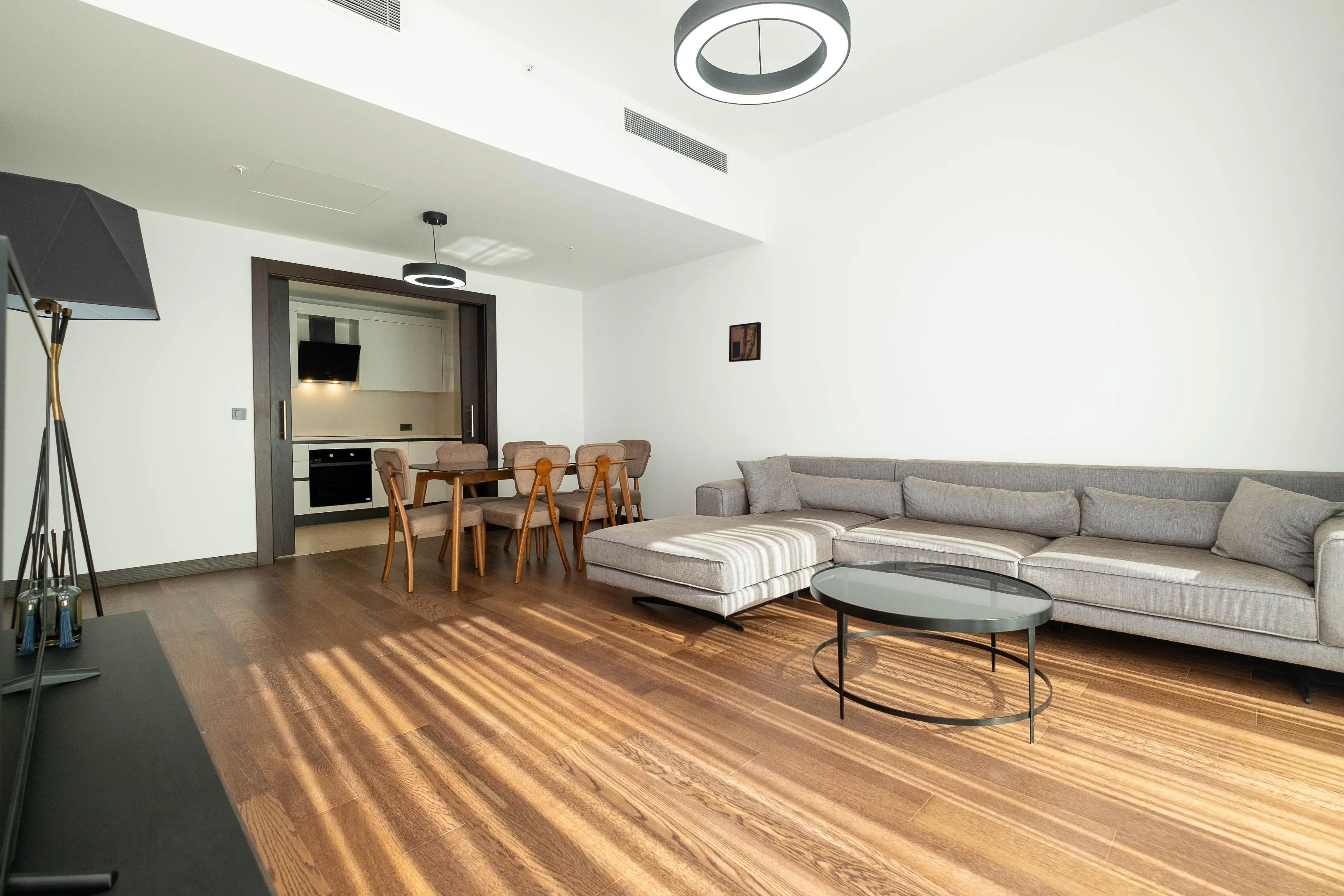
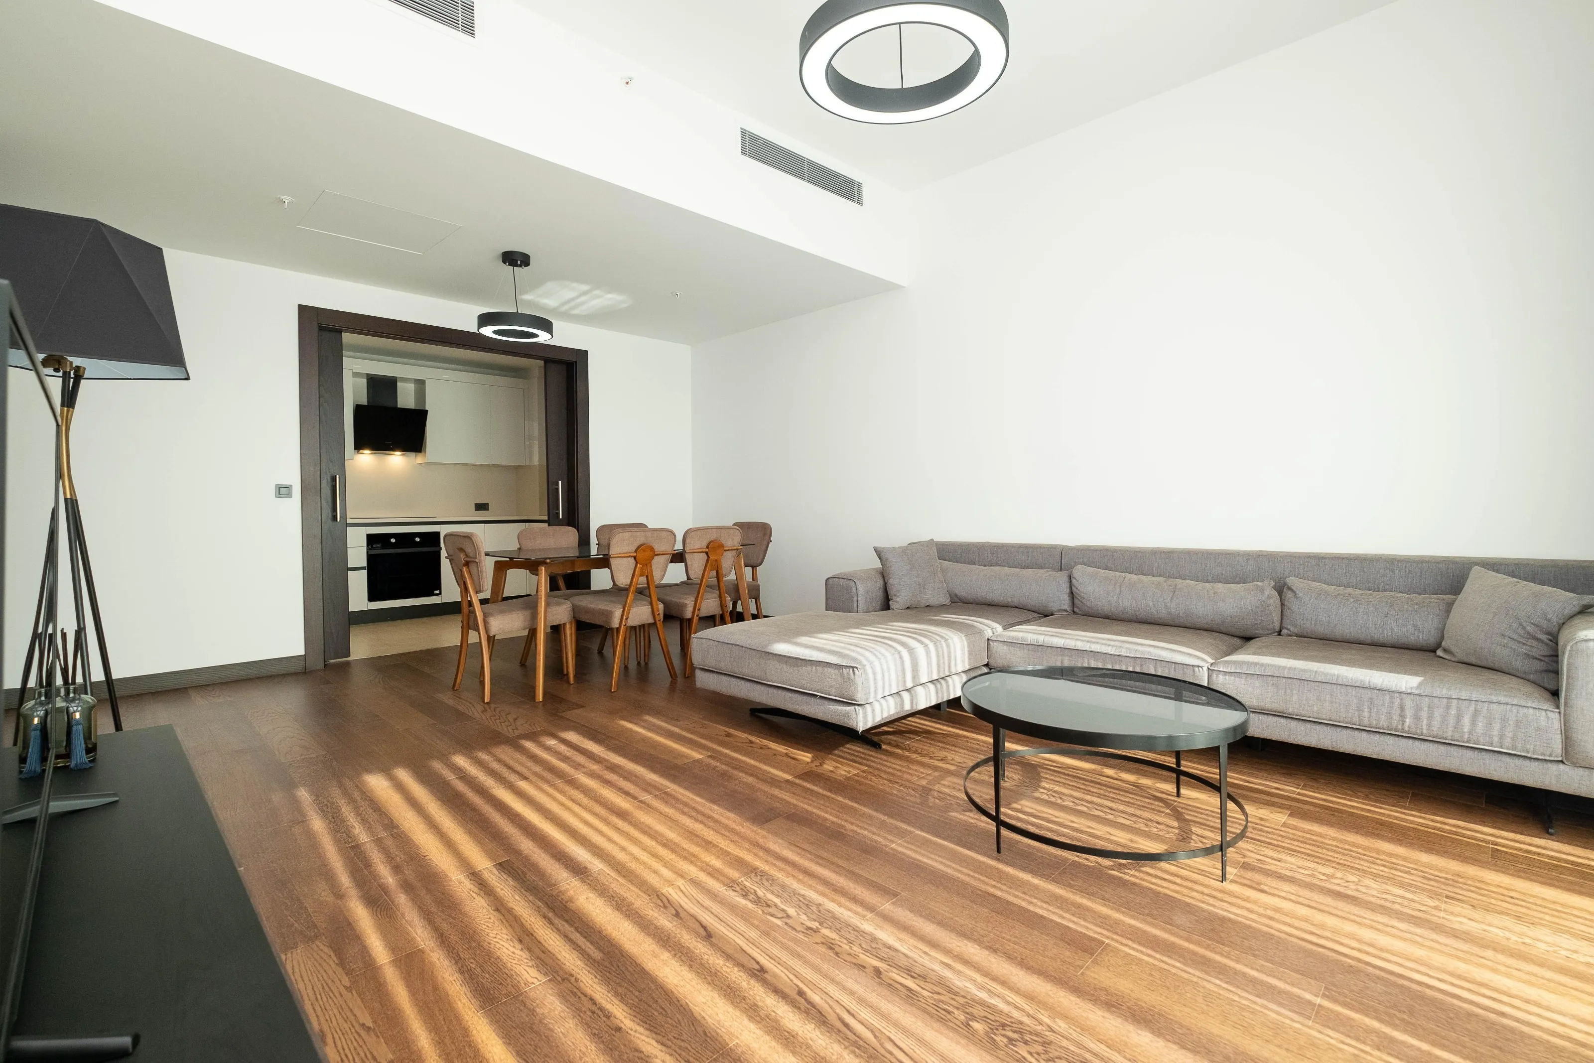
- wall art [729,322,761,362]
